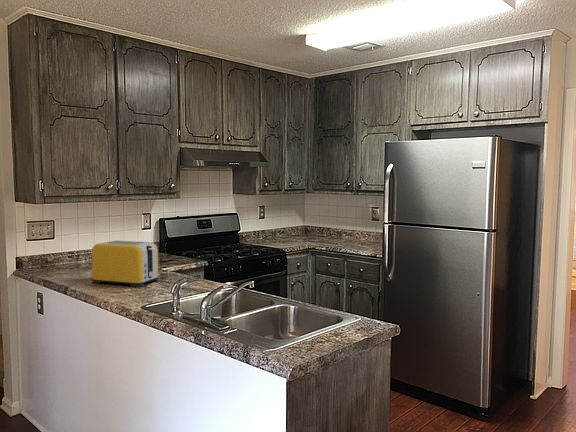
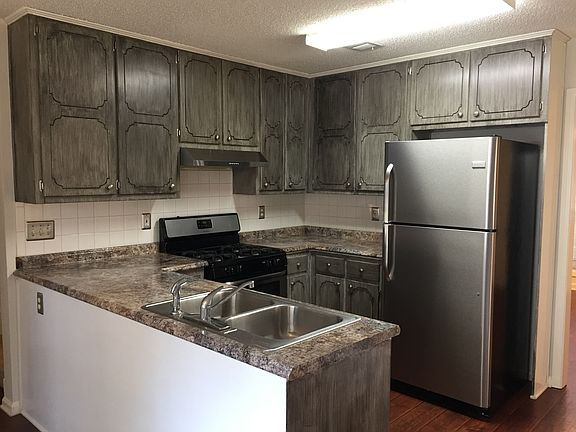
- toaster [91,239,159,288]
